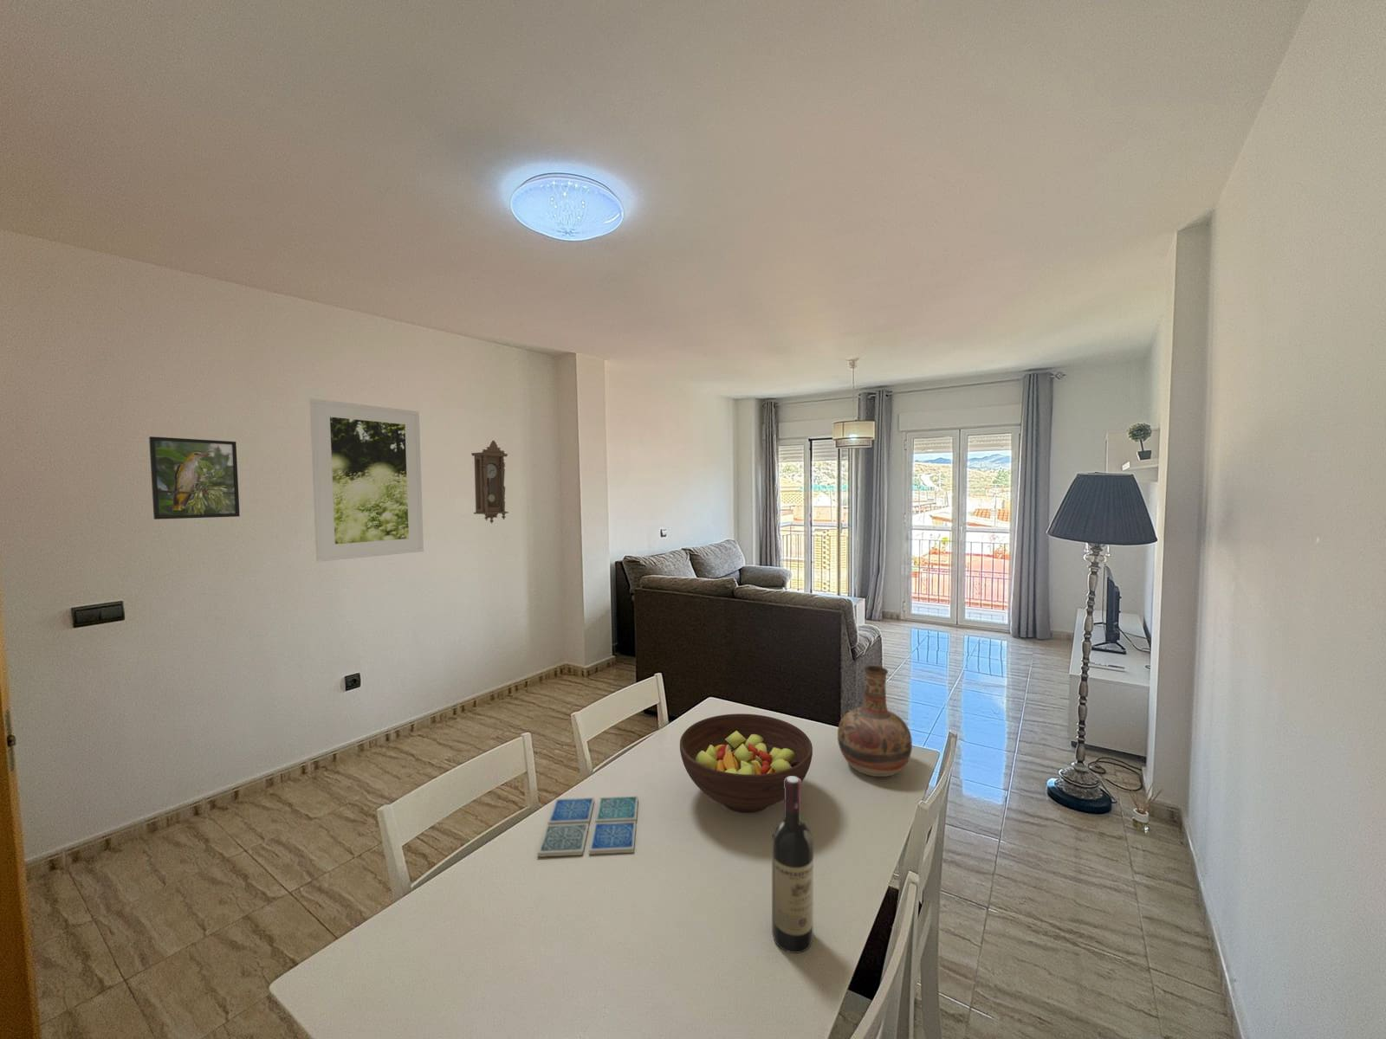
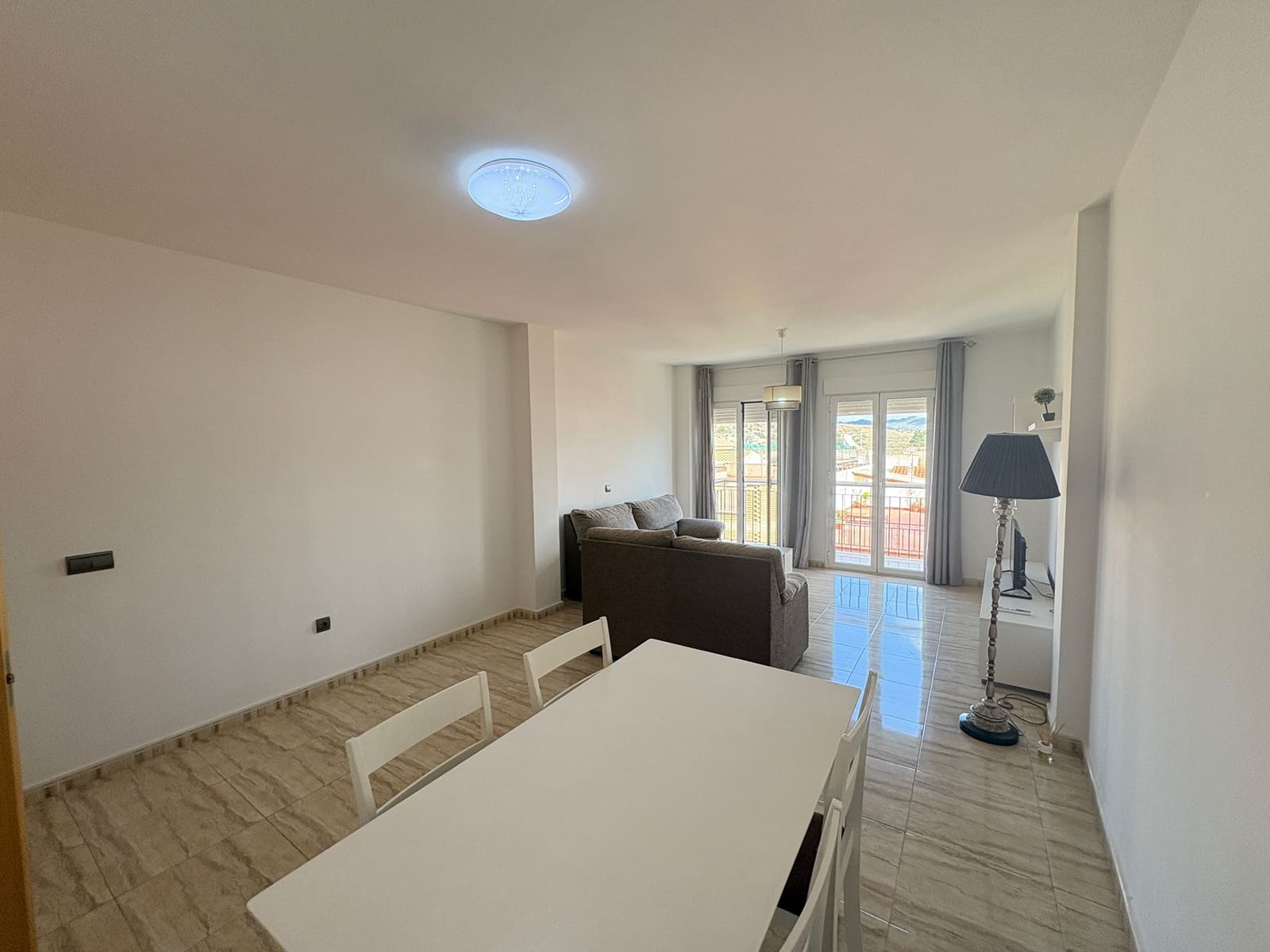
- drink coaster [536,795,640,858]
- wine bottle [770,777,814,954]
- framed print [148,435,241,521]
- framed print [309,397,425,563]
- pendulum clock [470,440,510,524]
- fruit bowl [679,713,813,814]
- vase [837,665,913,777]
